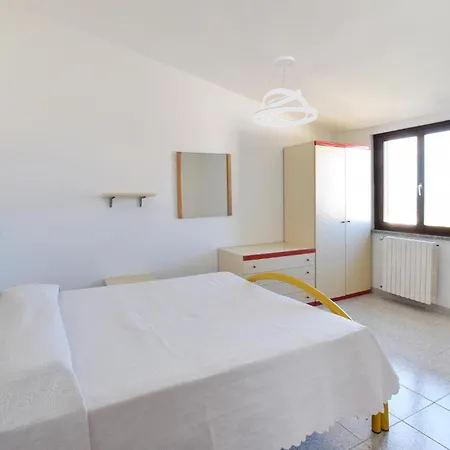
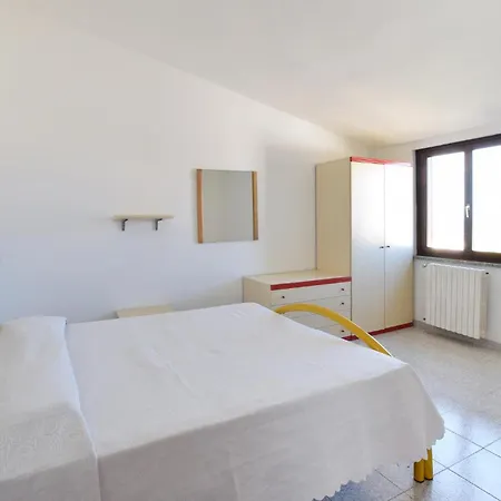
- pendant light [253,55,318,127]
